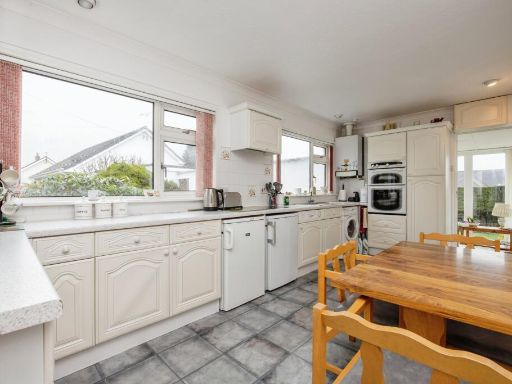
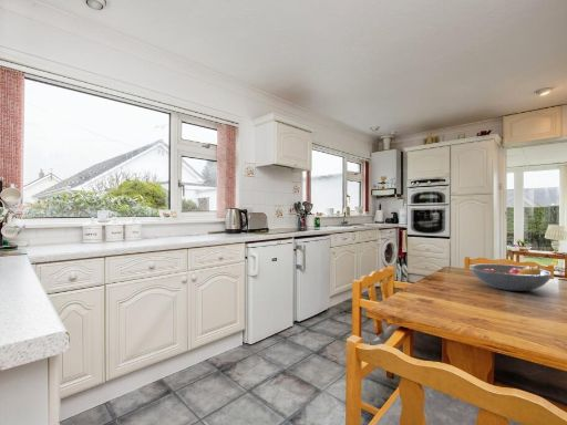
+ fruit bowl [468,263,554,292]
